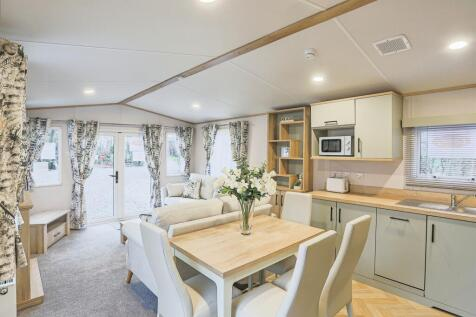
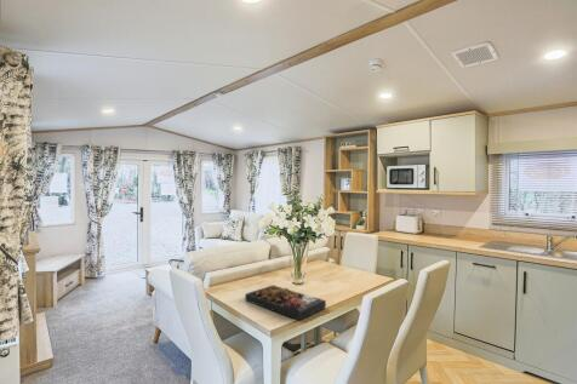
+ food platter [244,283,327,322]
